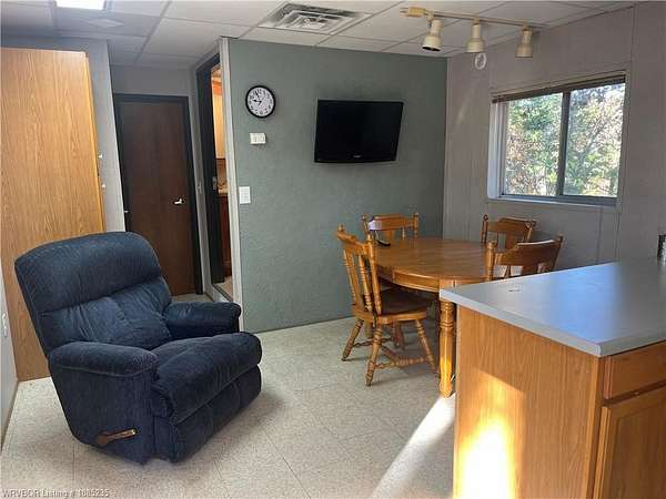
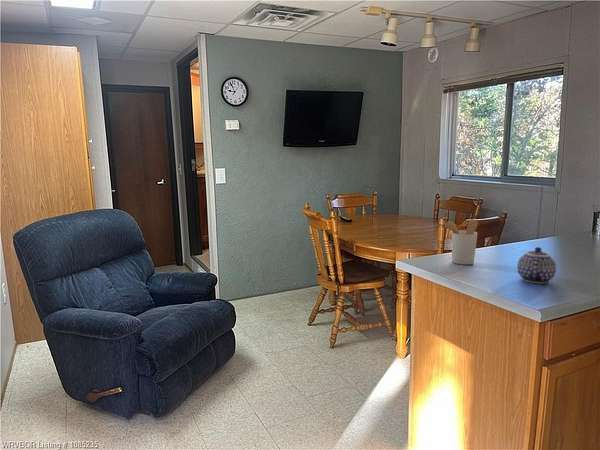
+ teapot [516,246,557,284]
+ utensil holder [441,219,479,266]
